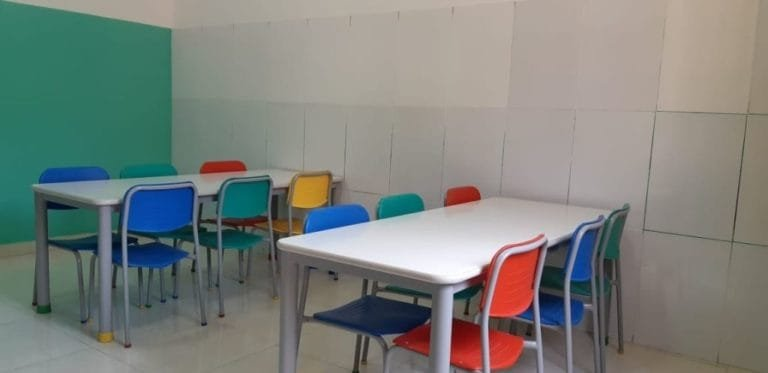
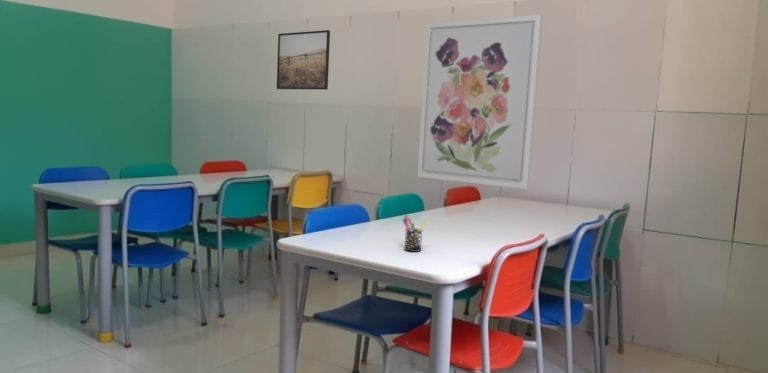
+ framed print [276,29,331,91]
+ pen holder [402,214,427,253]
+ wall art [416,14,544,190]
